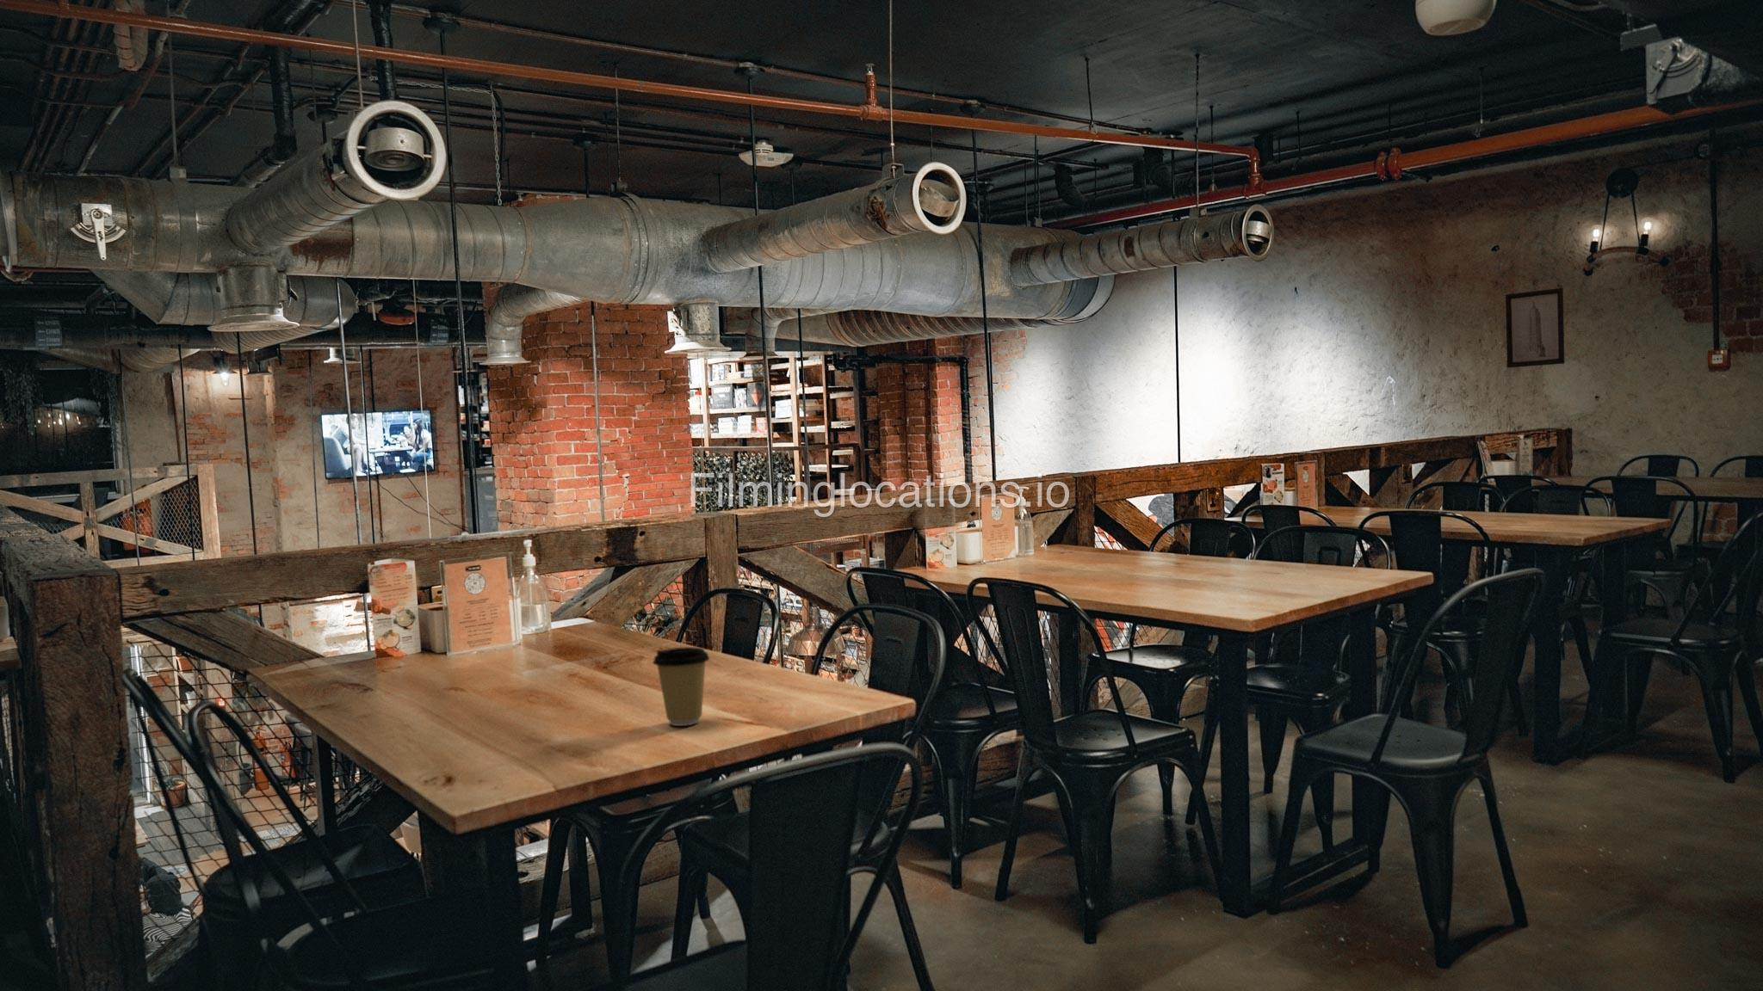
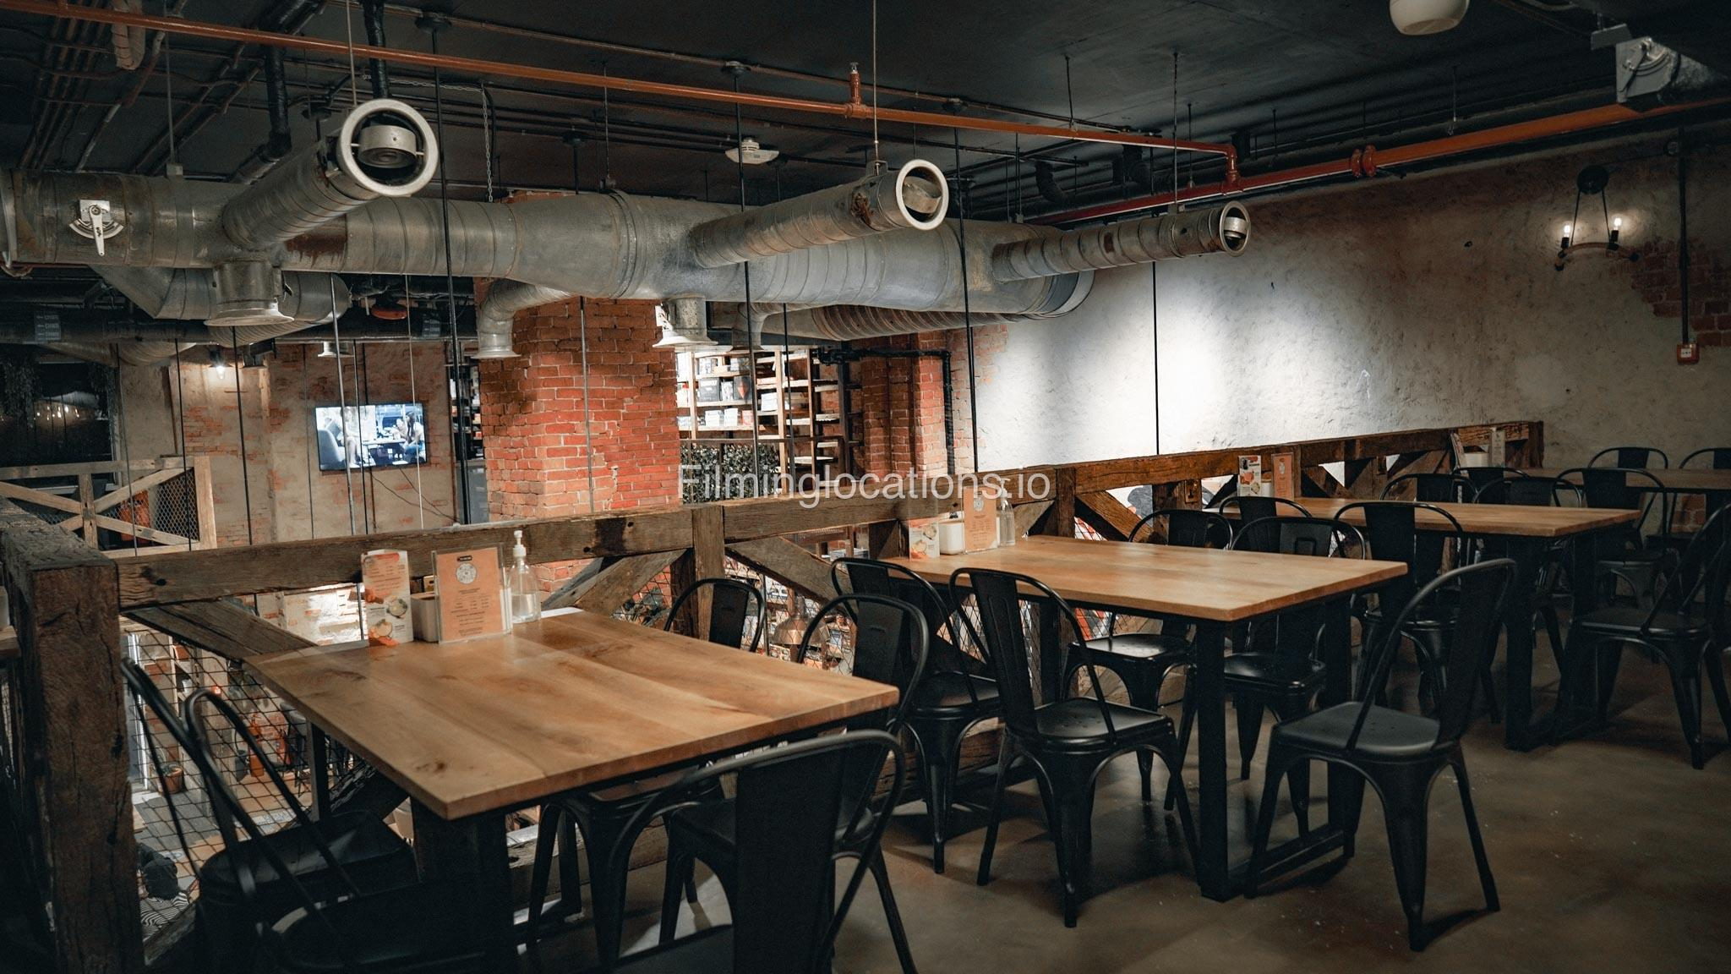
- coffee cup [651,646,711,727]
- wall art [1505,287,1564,368]
